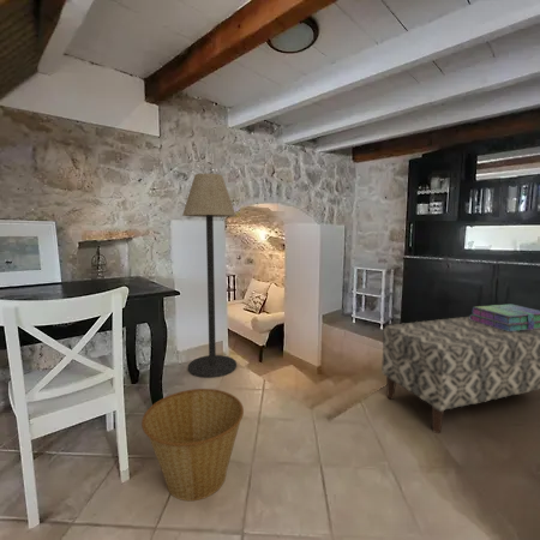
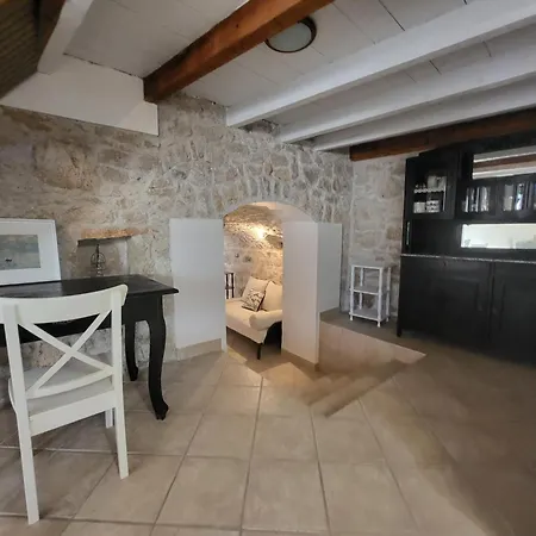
- bench [380,316,540,434]
- basket [140,388,245,502]
- stack of books [468,304,540,331]
- floor lamp [181,173,238,379]
